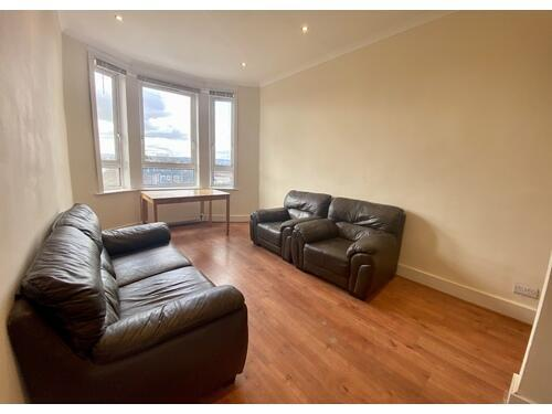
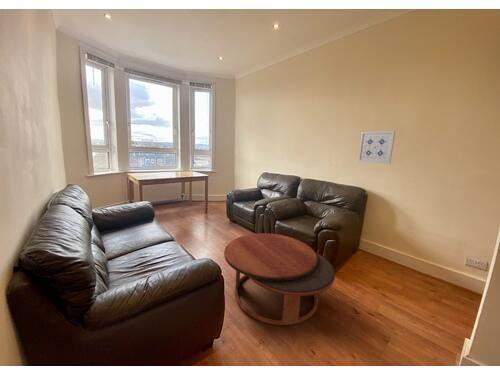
+ coffee table [223,232,336,326]
+ wall art [357,130,396,165]
